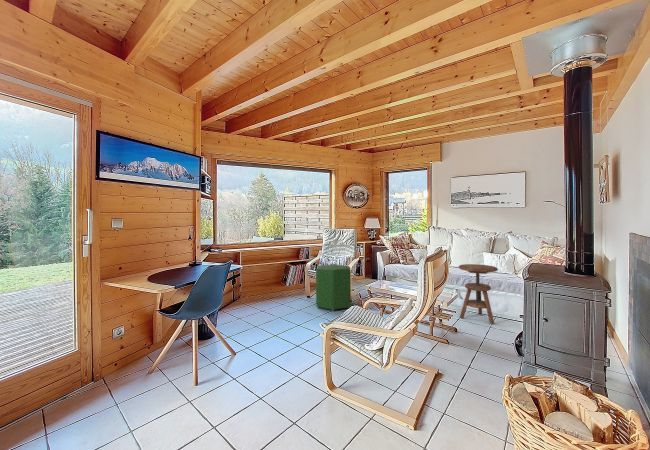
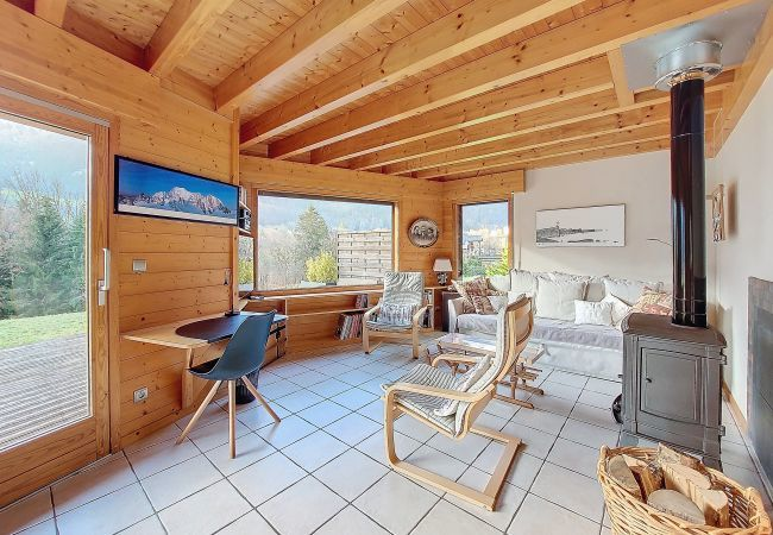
- side table [458,263,499,325]
- ottoman [315,264,352,311]
